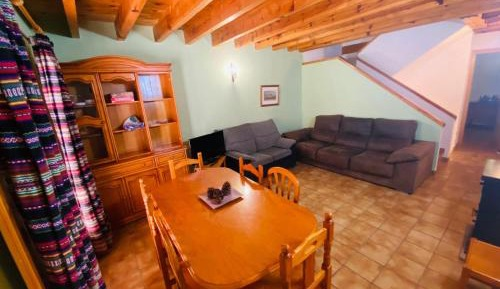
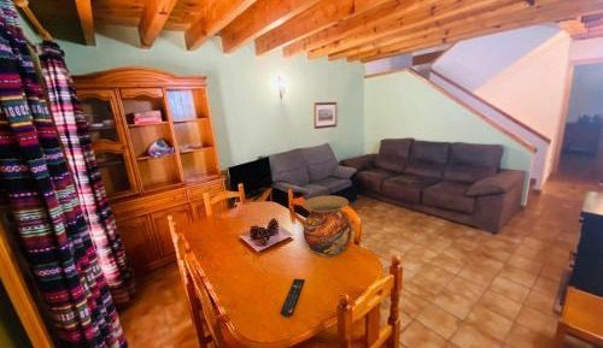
+ vase [302,194,353,258]
+ remote control [279,278,306,318]
